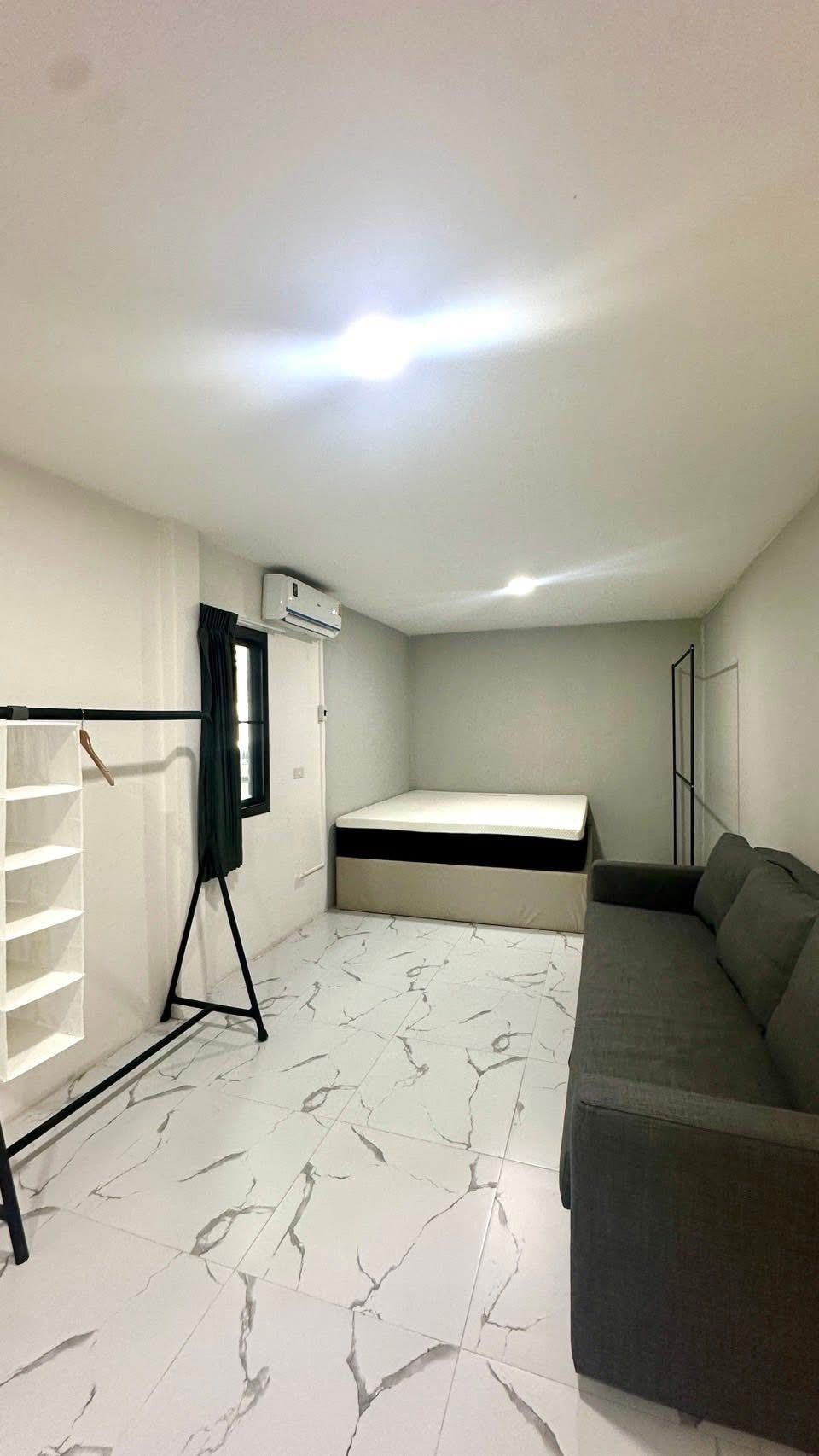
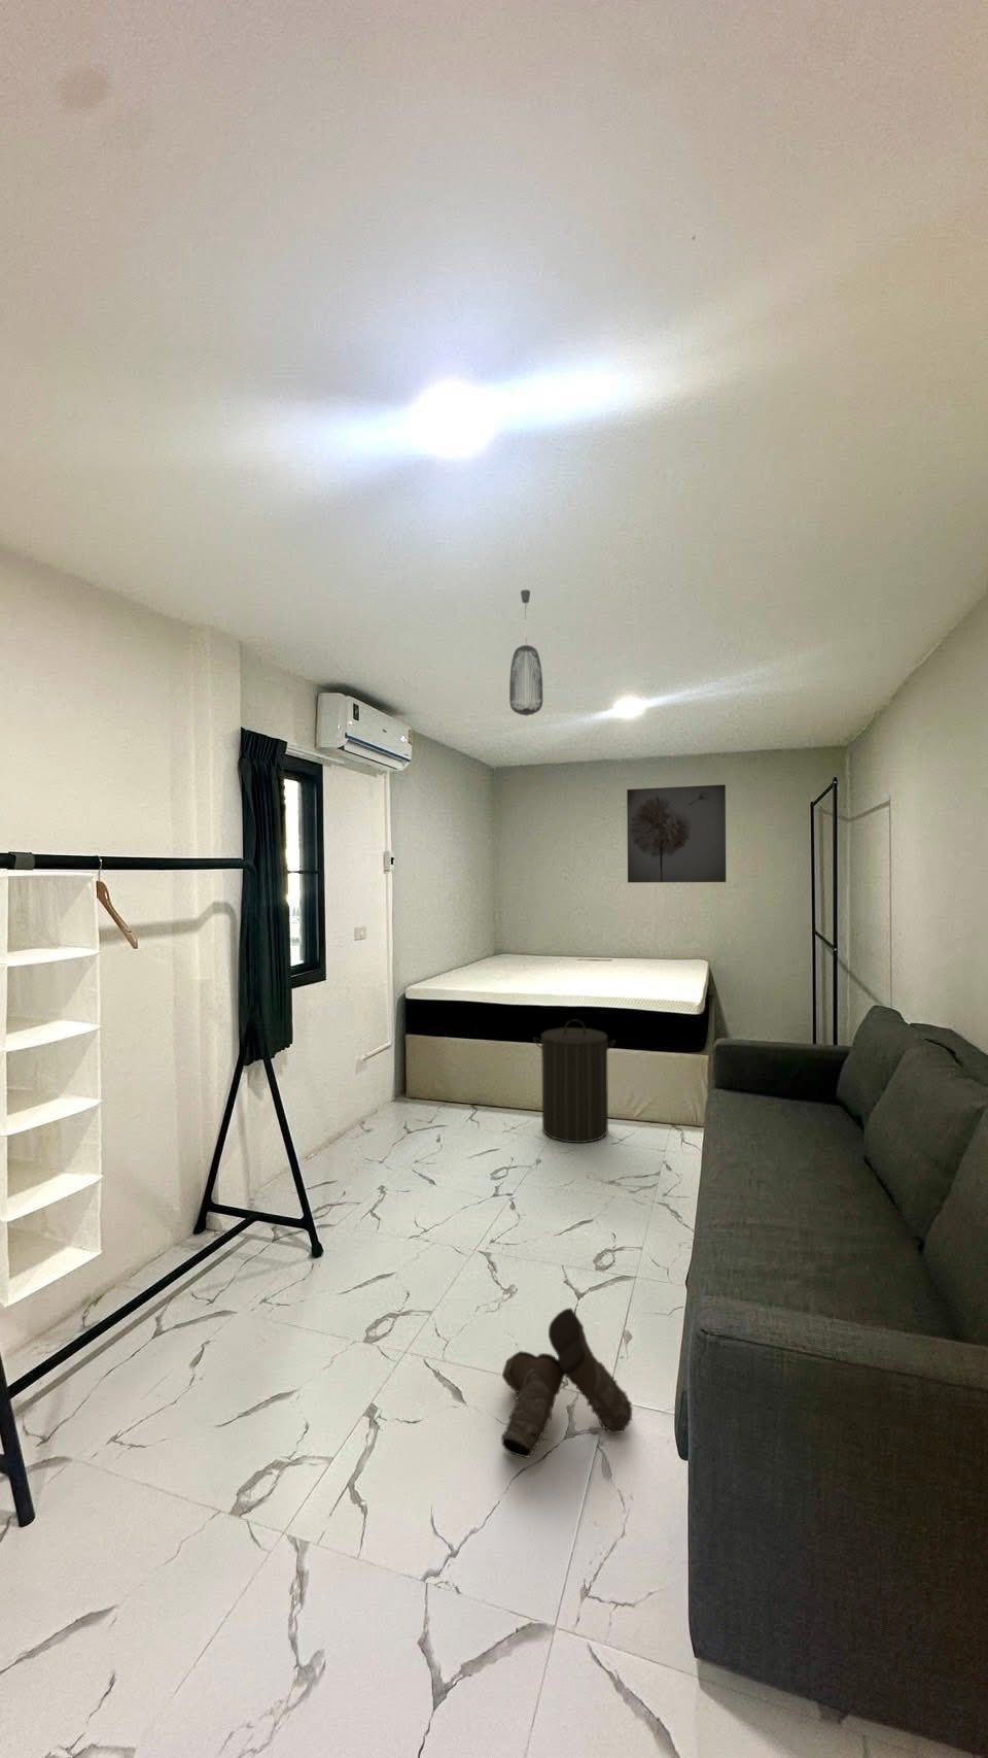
+ wall art [626,784,726,884]
+ pendant light [508,588,543,716]
+ laundry hamper [532,1018,616,1143]
+ boots [499,1306,635,1459]
